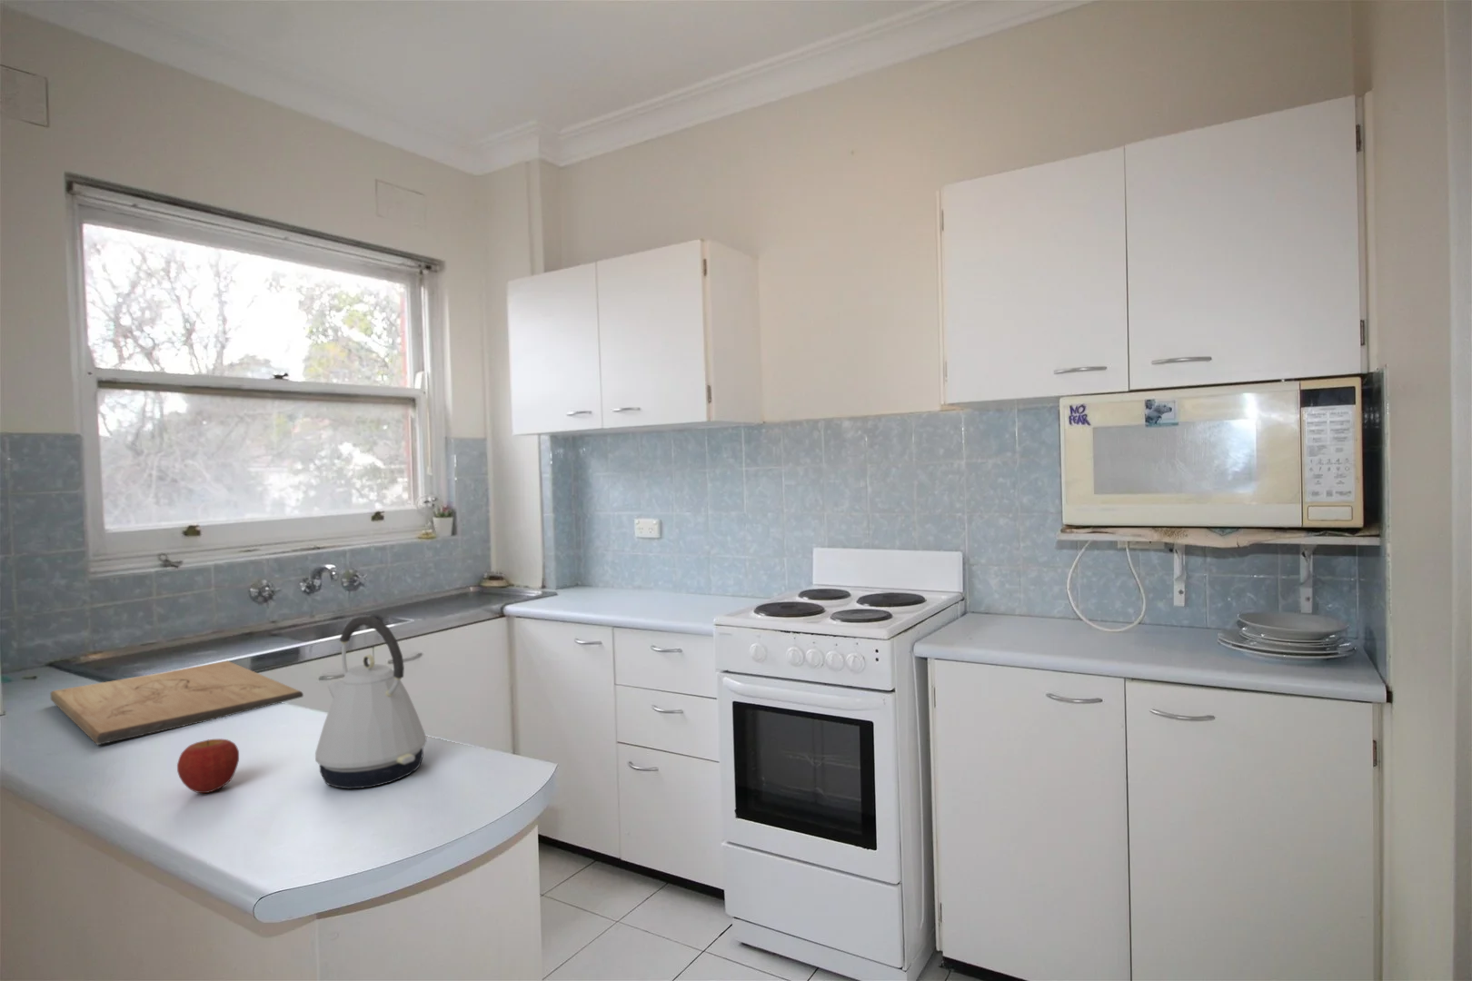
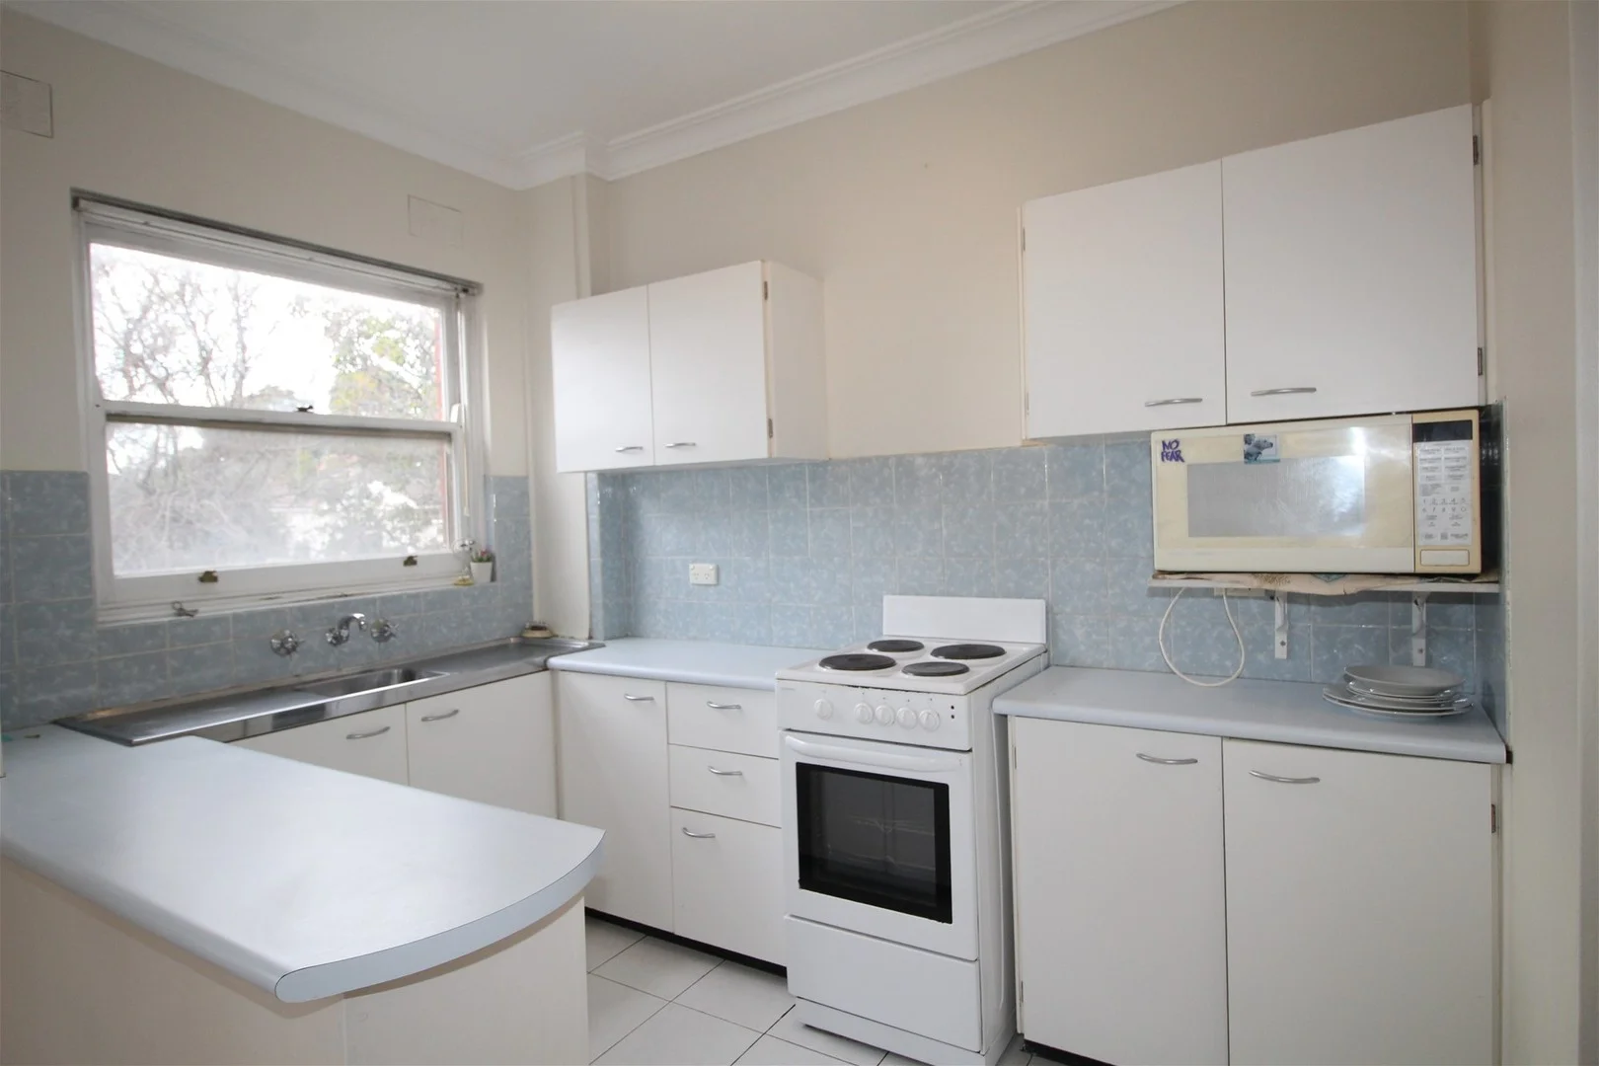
- kettle [314,615,428,789]
- apple [176,738,240,794]
- cutting board [49,660,304,746]
